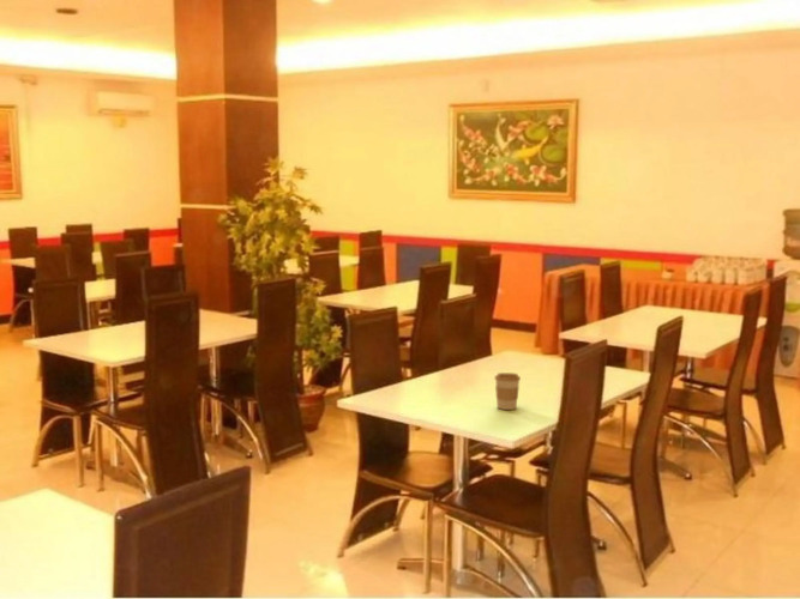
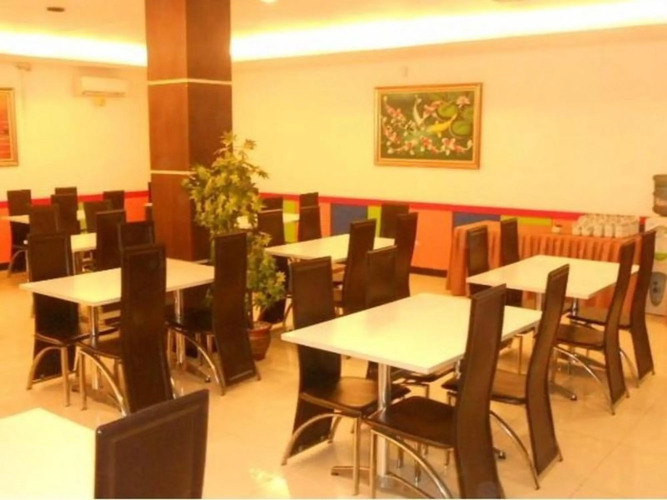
- coffee cup [493,371,522,411]
